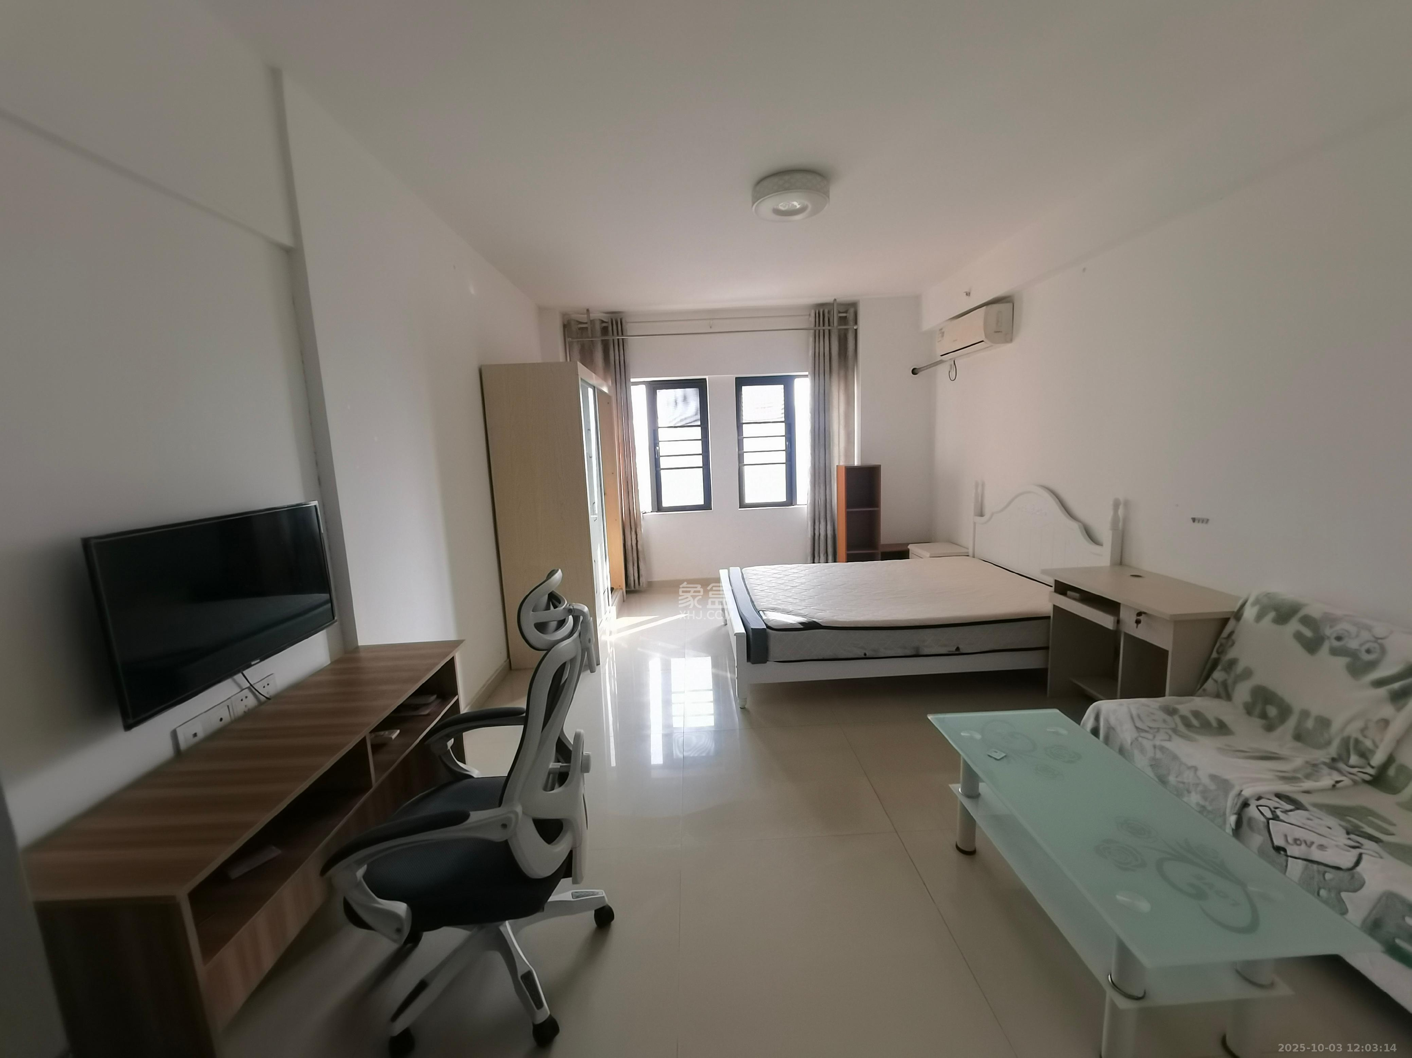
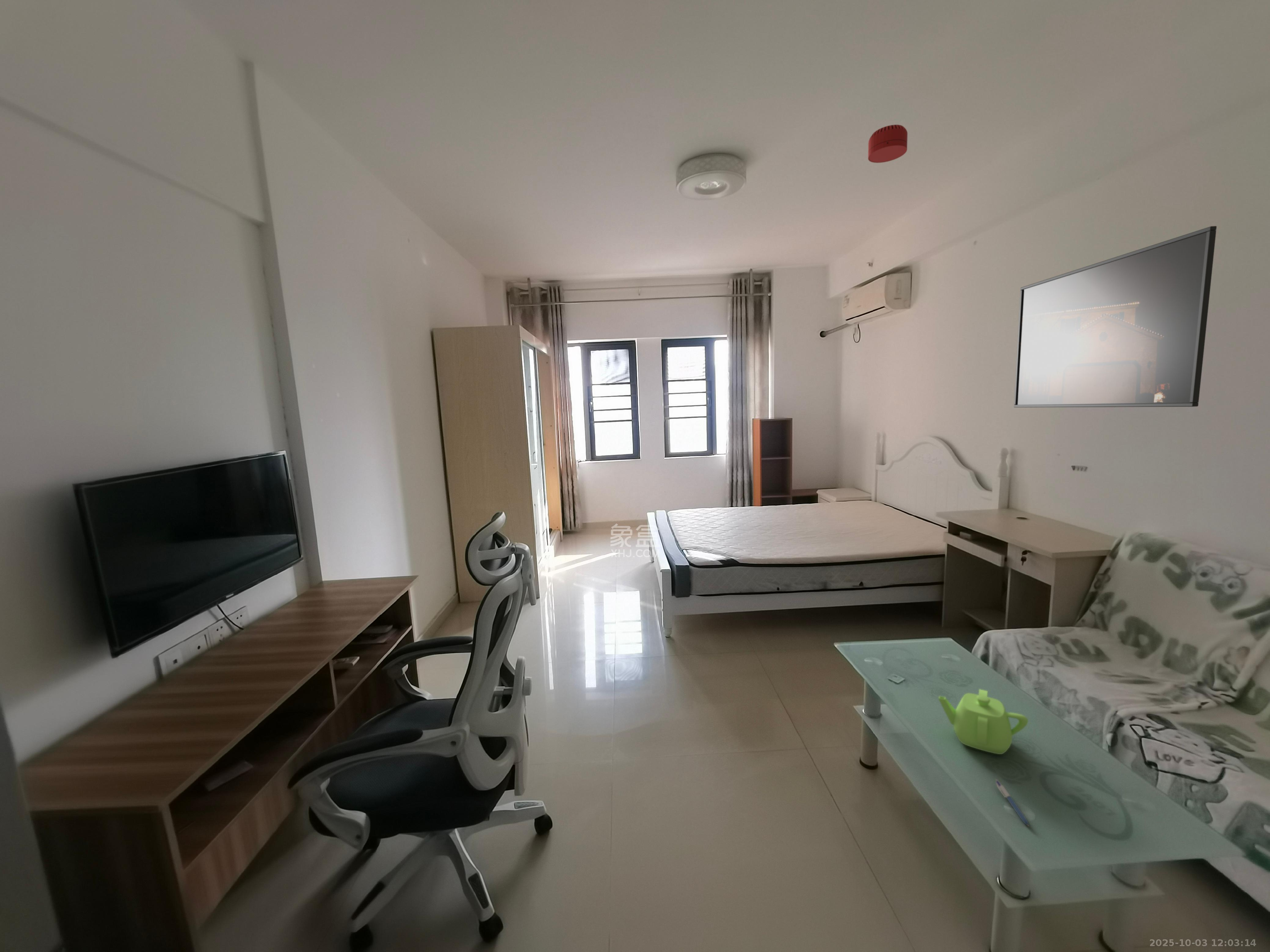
+ teapot [938,689,1028,755]
+ smoke detector [868,124,908,163]
+ pen [995,779,1029,827]
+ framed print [1014,226,1217,408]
